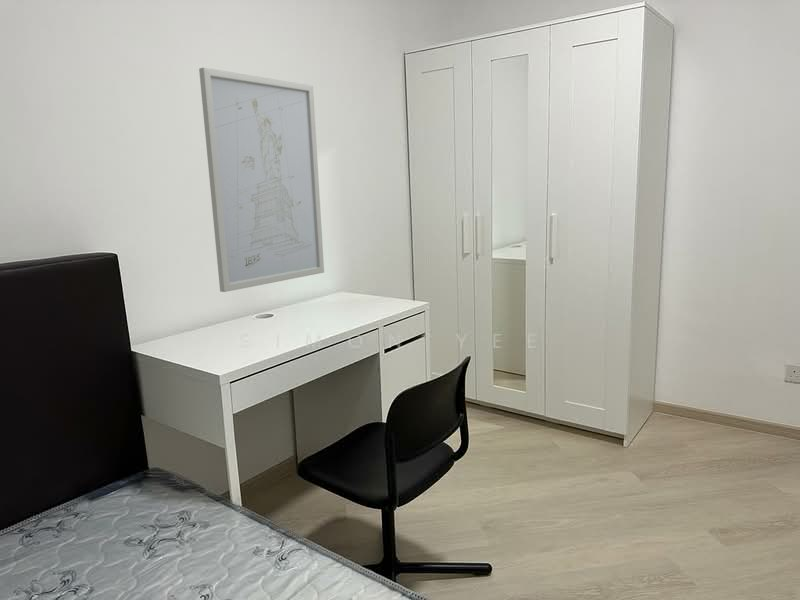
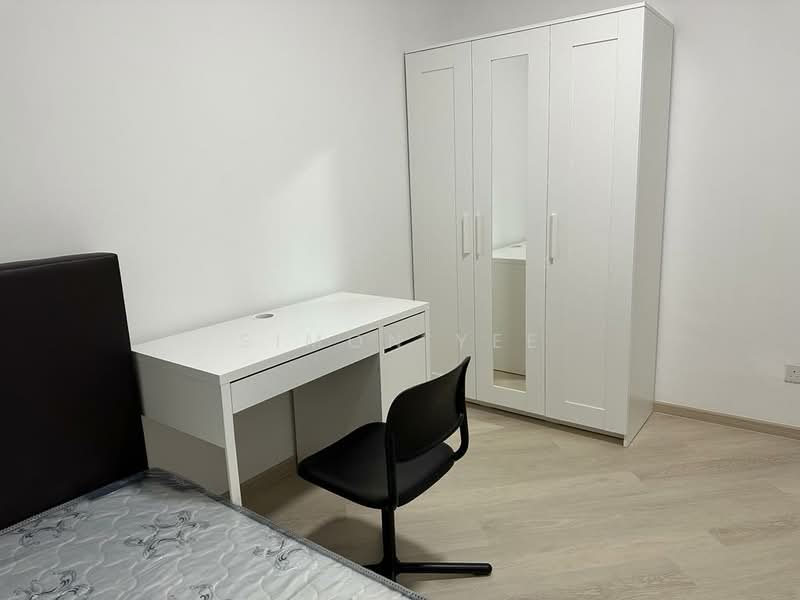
- wall art [198,66,325,293]
